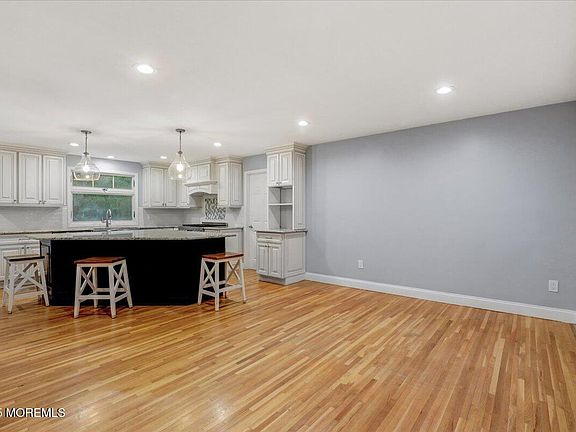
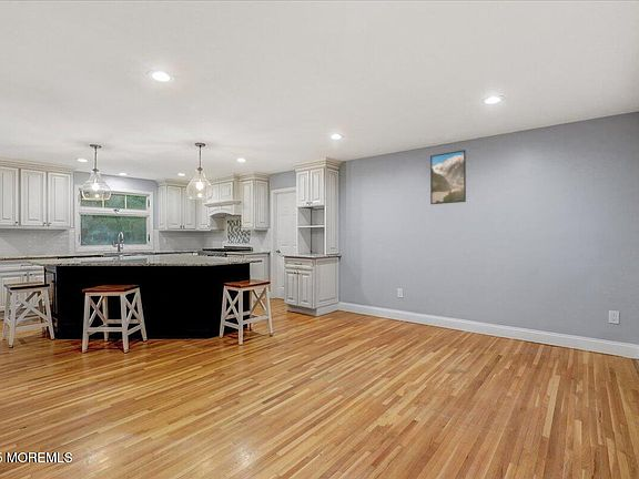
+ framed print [429,149,467,205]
